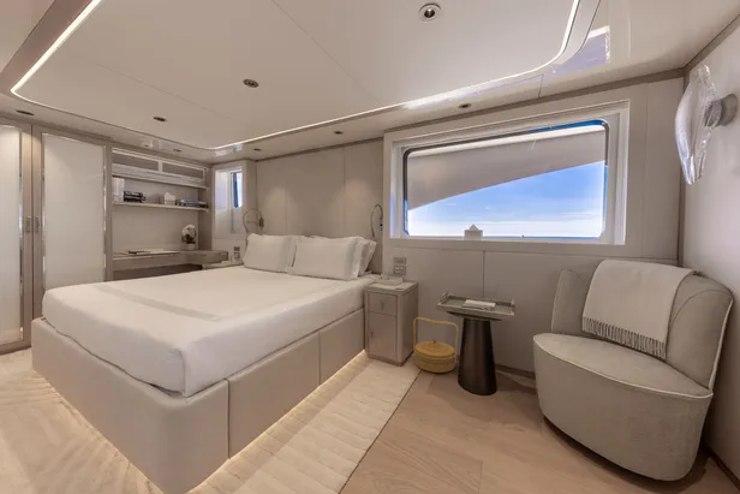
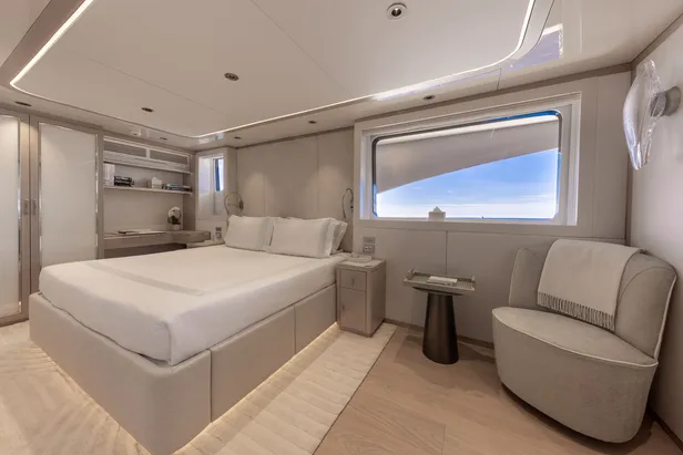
- woven basket [412,316,460,374]
